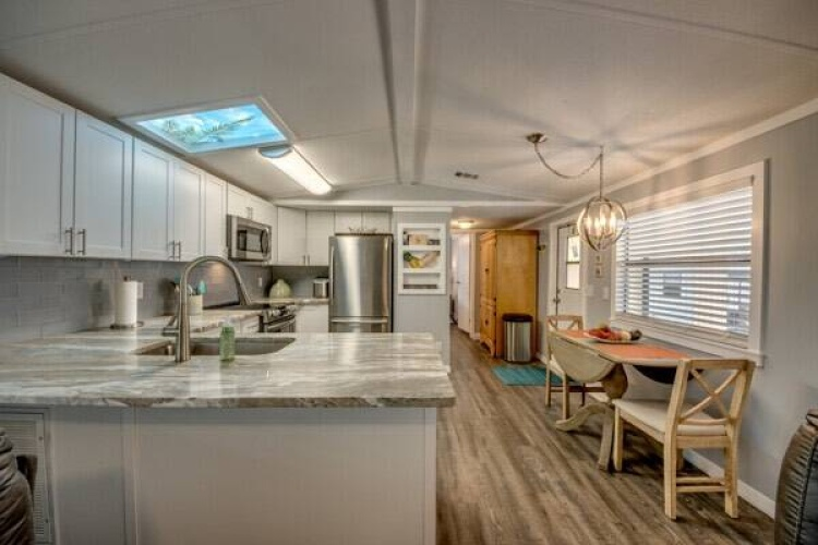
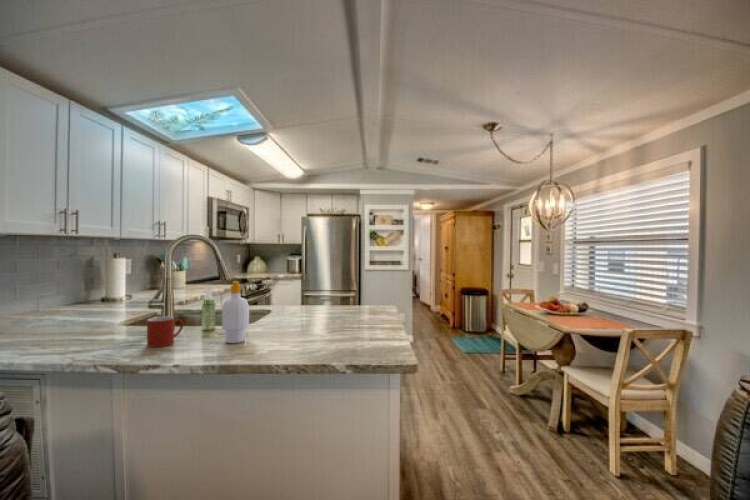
+ mug [146,315,184,348]
+ soap bottle [221,280,250,344]
